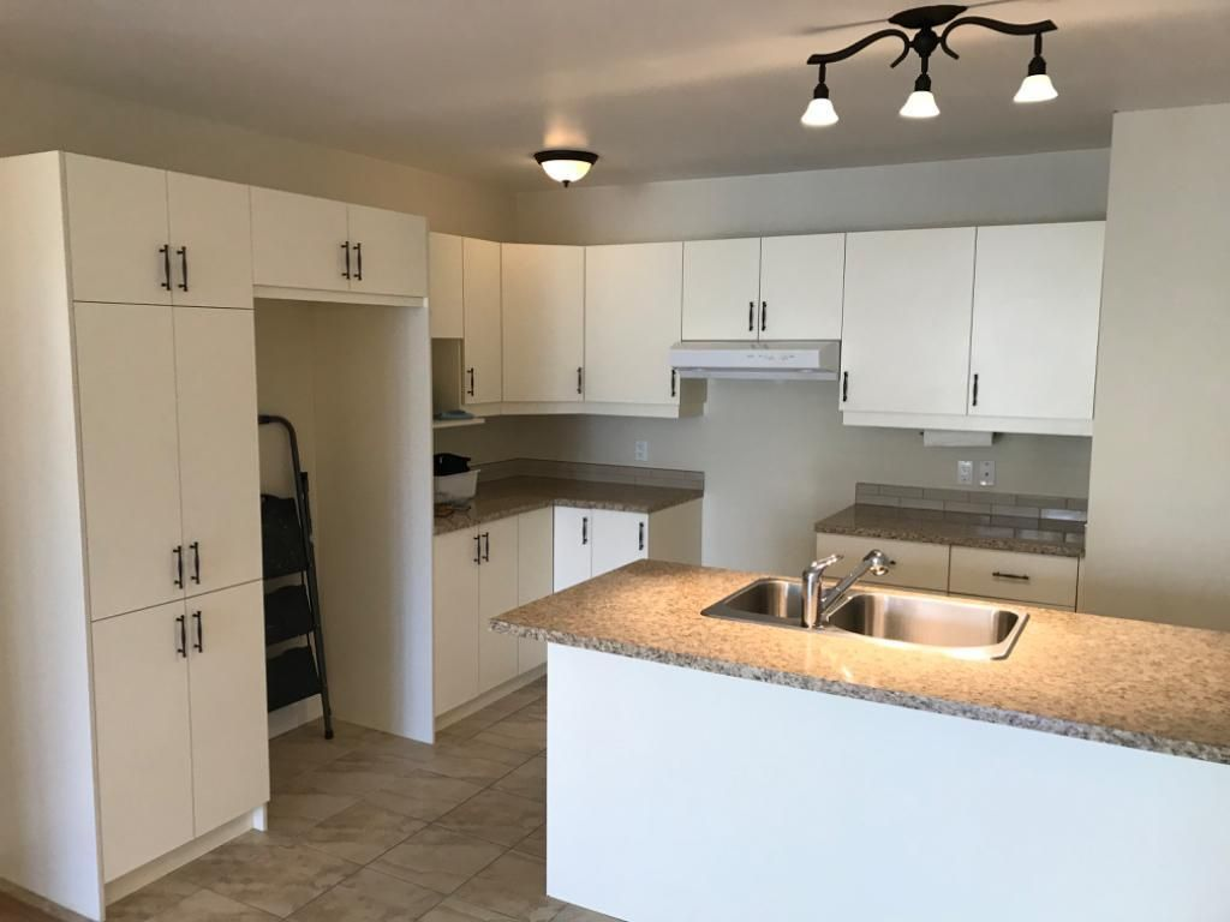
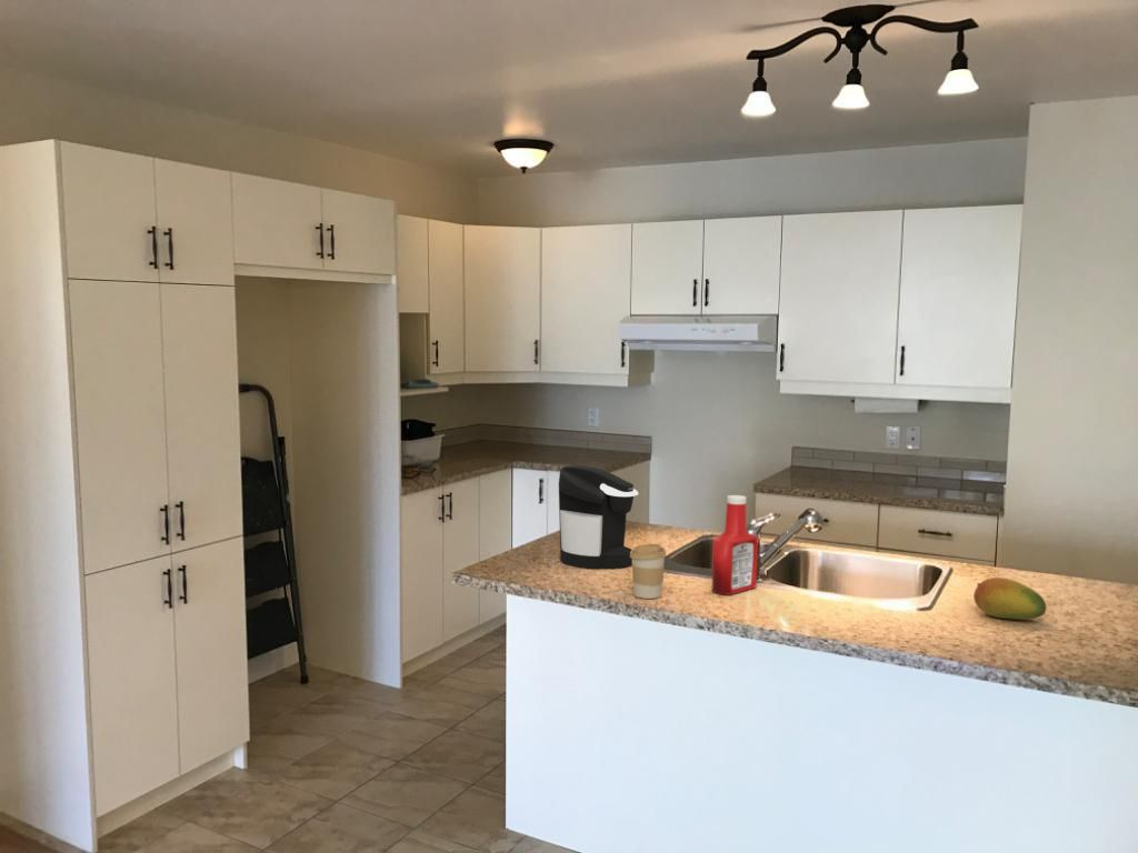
+ fruit [972,576,1048,621]
+ soap bottle [710,494,759,596]
+ coffee maker [558,464,639,570]
+ coffee cup [630,543,667,600]
